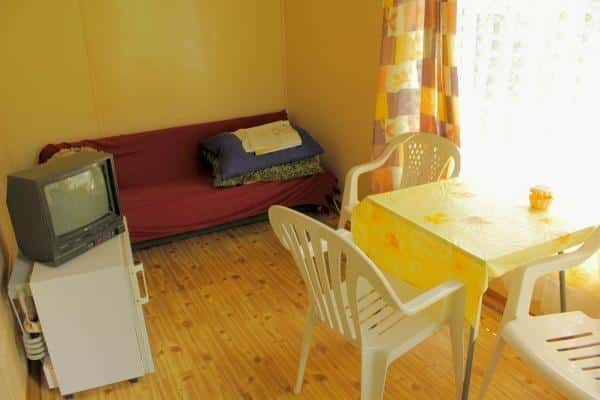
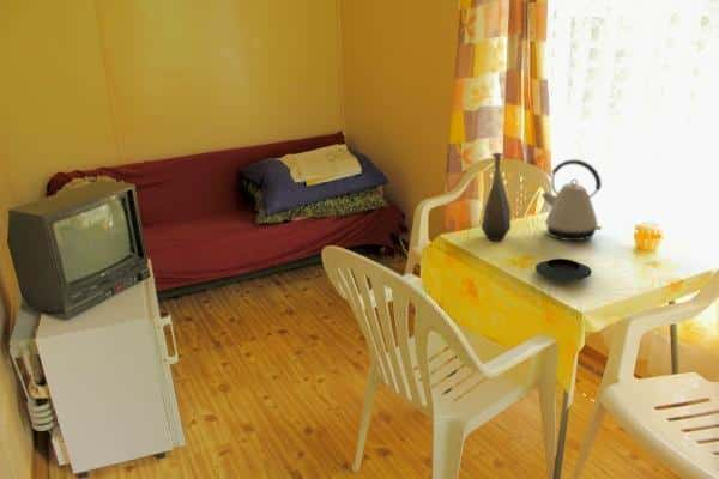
+ kettle [540,158,603,242]
+ bottle [481,152,512,242]
+ saucer [534,257,593,281]
